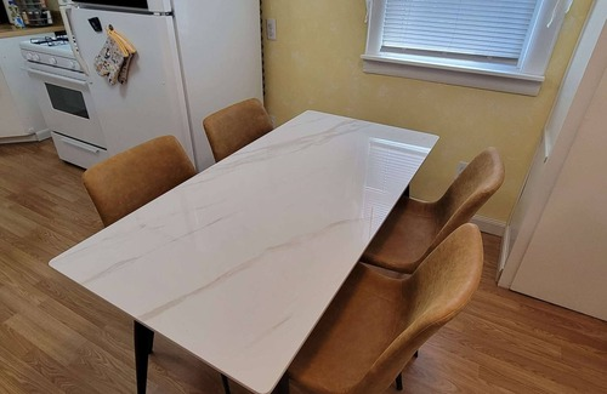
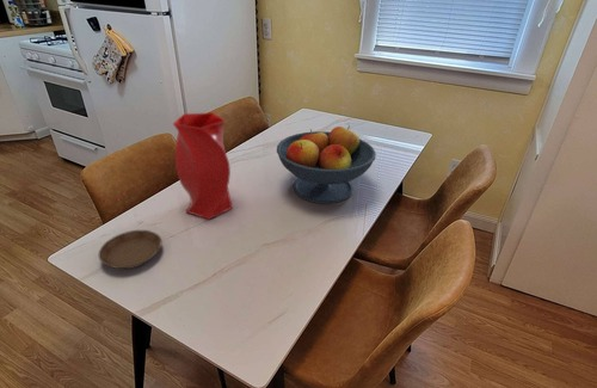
+ saucer [98,229,162,270]
+ vase [172,111,233,221]
+ fruit bowl [276,124,377,205]
